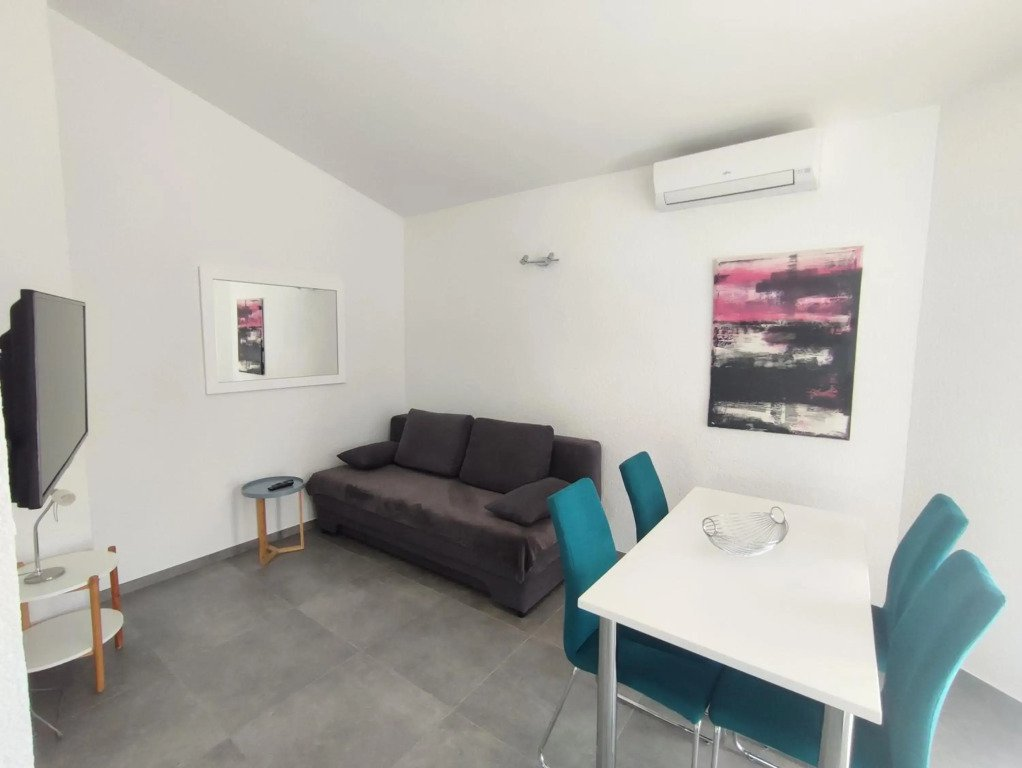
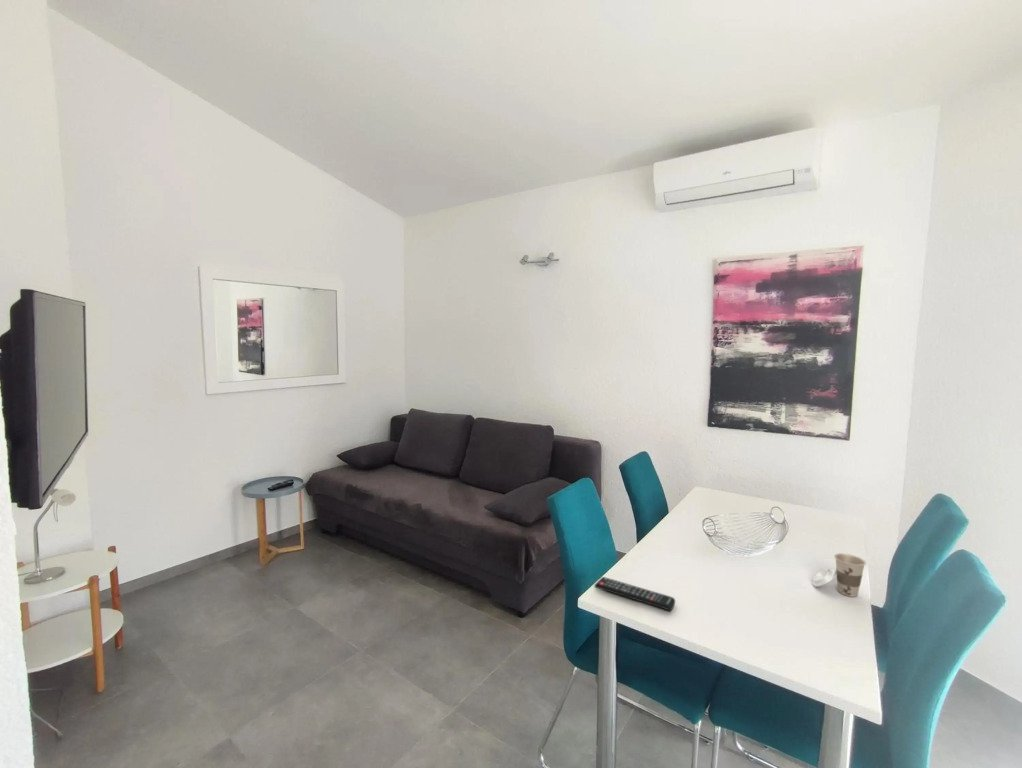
+ cup [812,552,867,598]
+ remote control [593,576,676,612]
